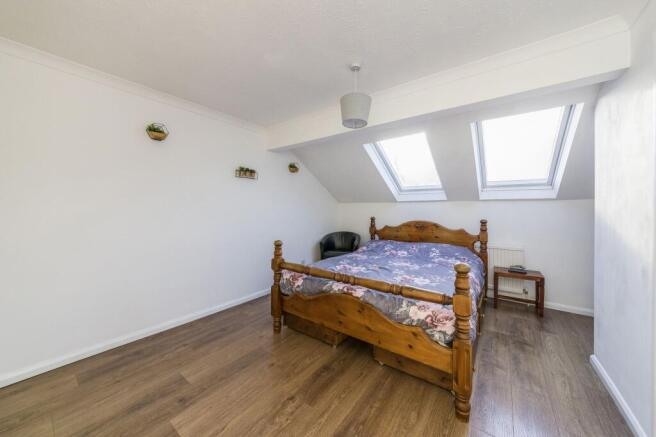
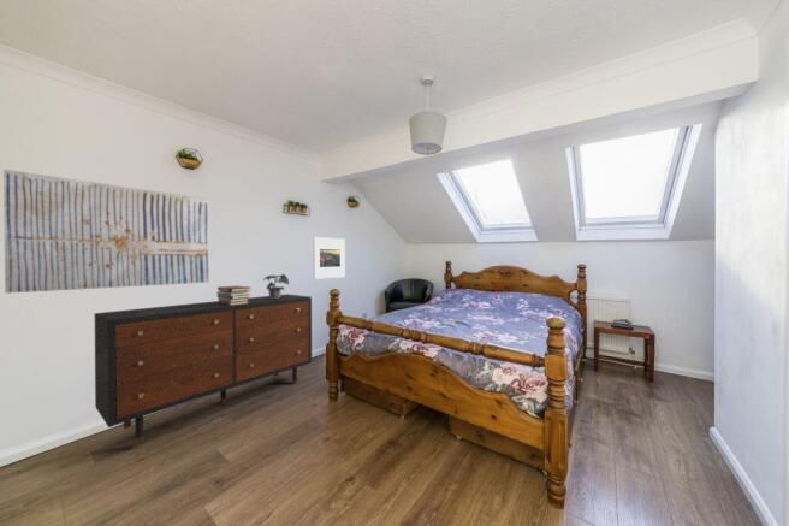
+ potted plant [262,273,290,299]
+ wall art [2,169,209,295]
+ book stack [216,285,251,306]
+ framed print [313,236,346,280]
+ dresser [94,292,313,445]
